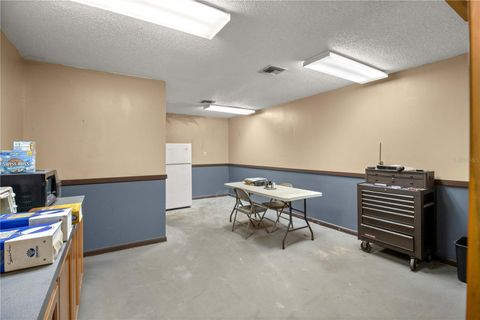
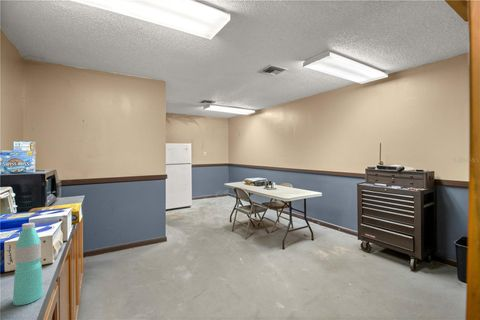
+ water bottle [12,222,44,306]
